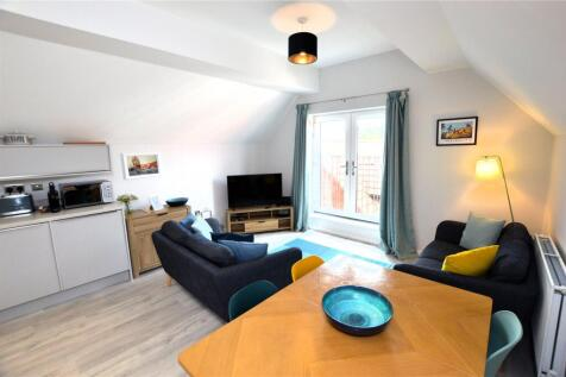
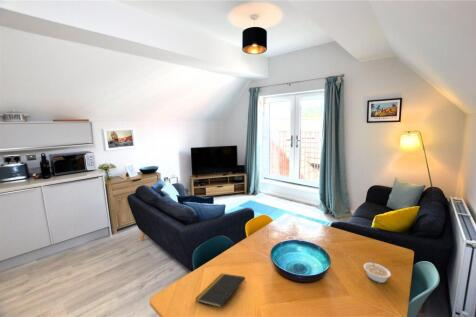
+ legume [363,258,392,284]
+ notepad [194,273,247,308]
